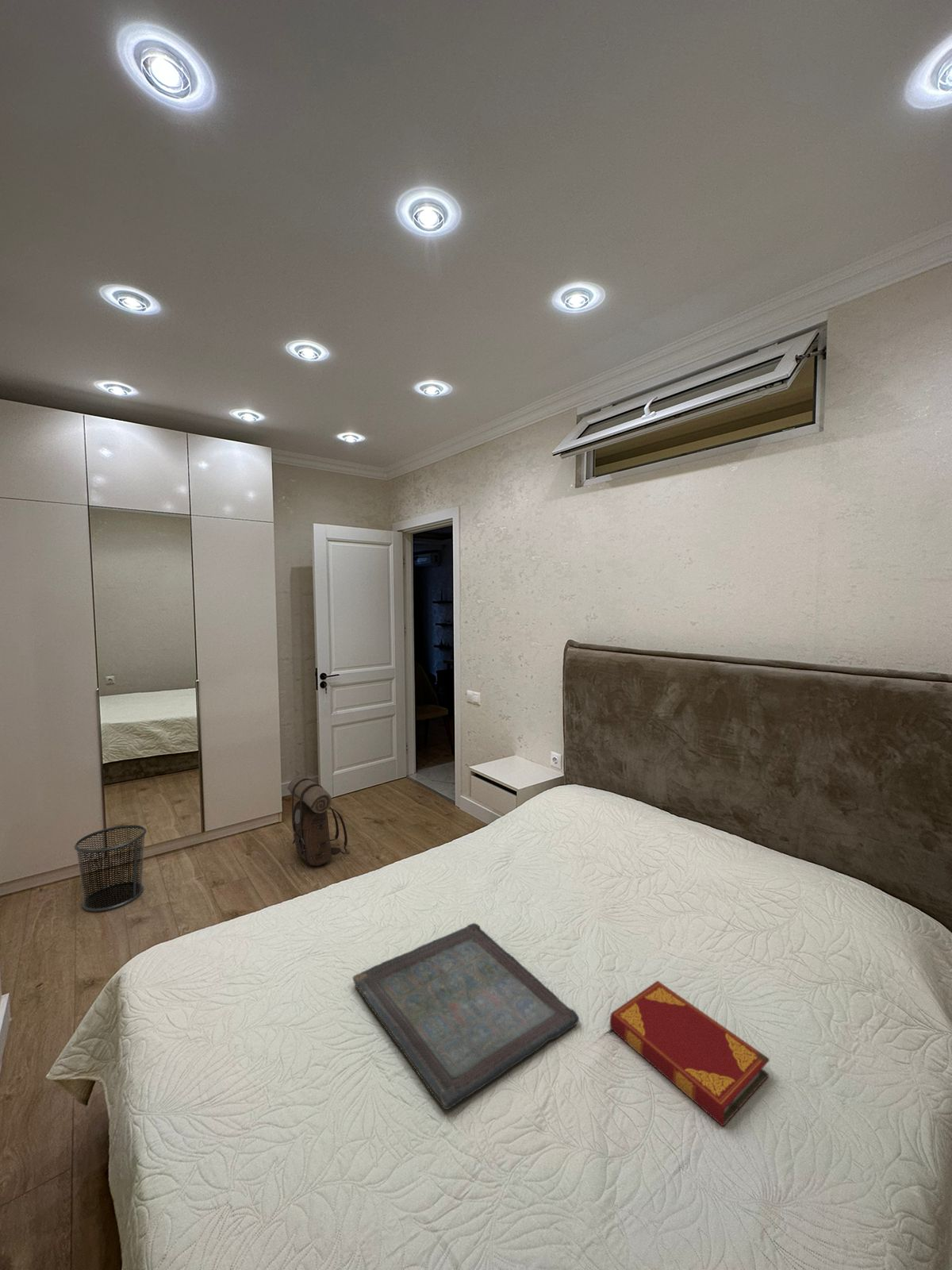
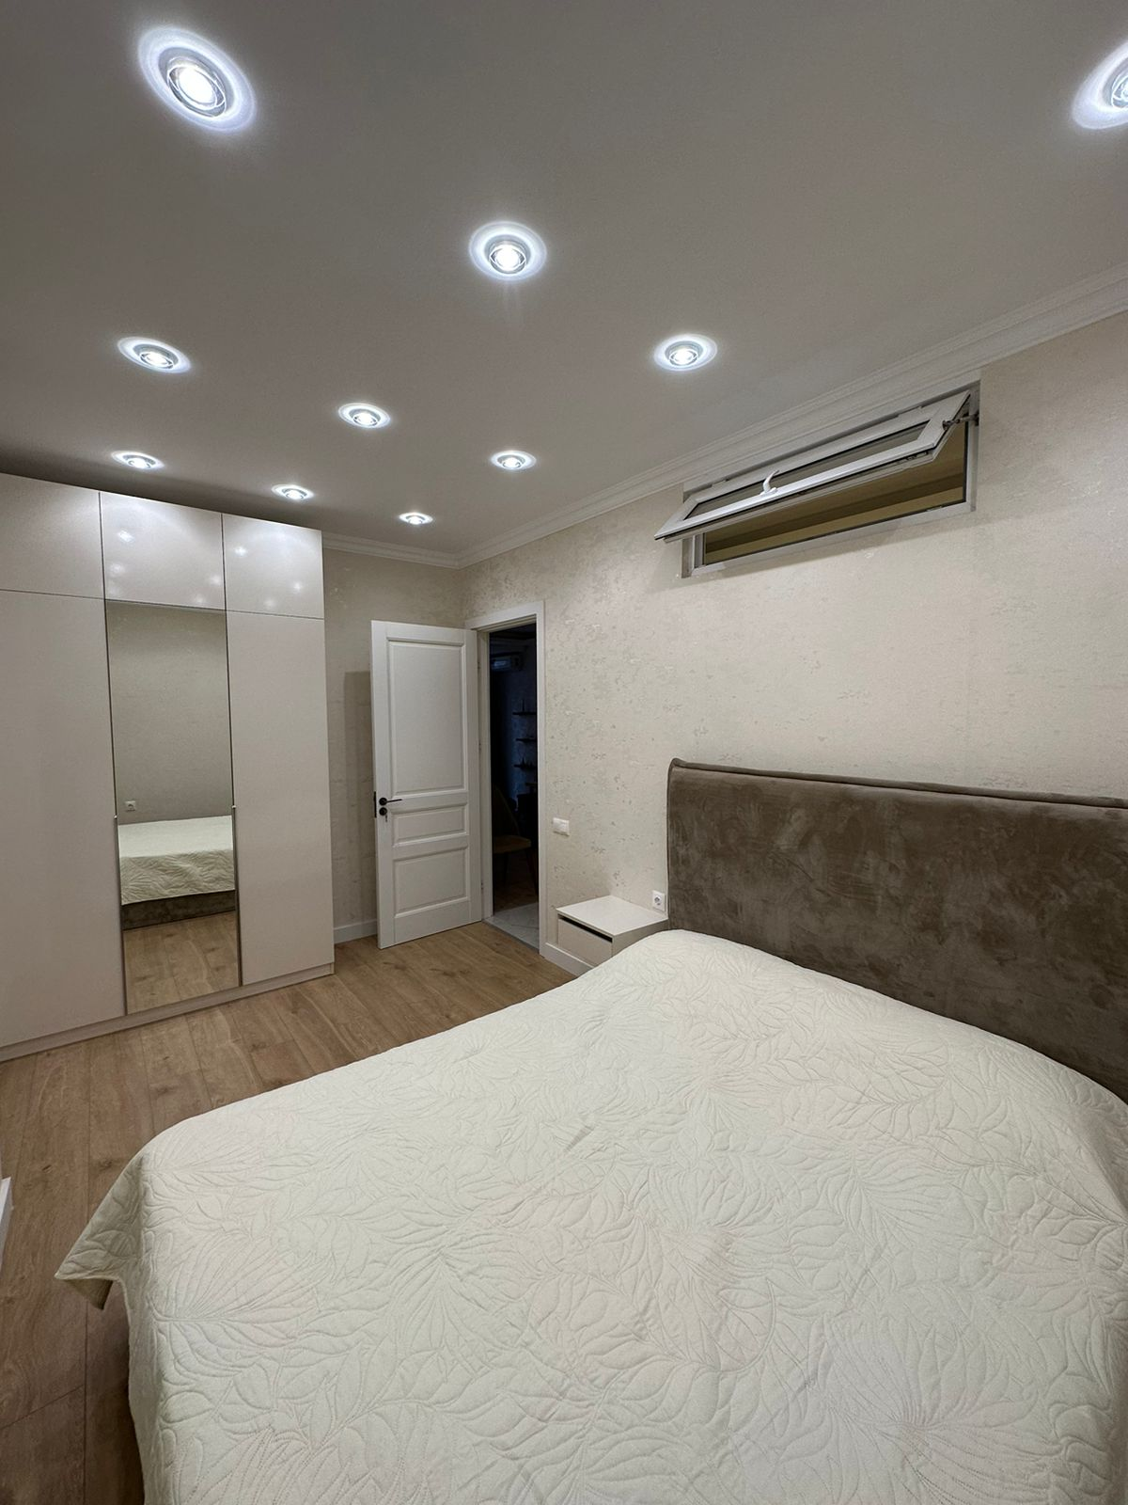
- serving tray [352,922,580,1110]
- waste bin [73,824,147,912]
- hardback book [609,980,770,1127]
- backpack [286,775,349,867]
